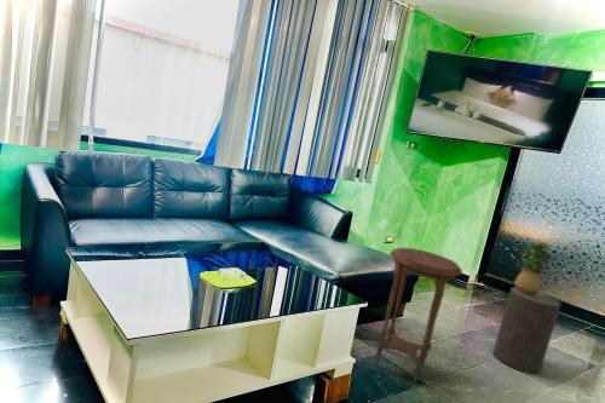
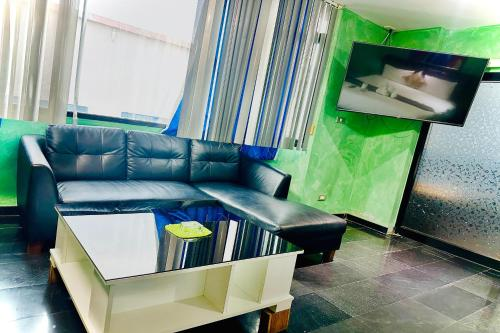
- potted plant [513,240,554,298]
- stool [492,286,563,375]
- side table [374,247,463,384]
